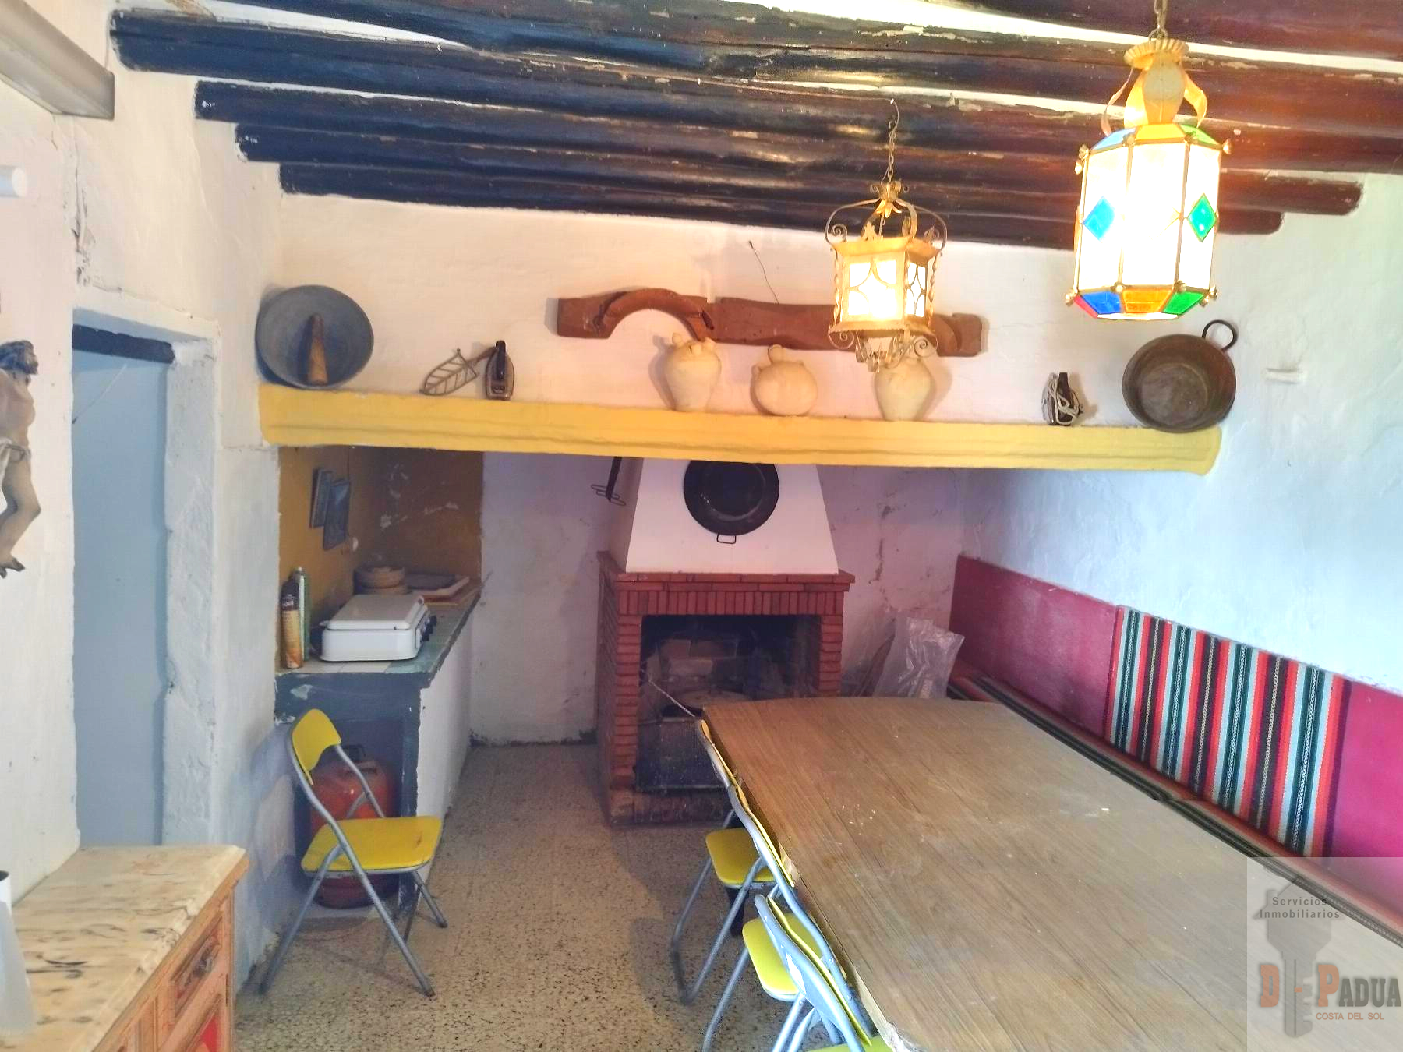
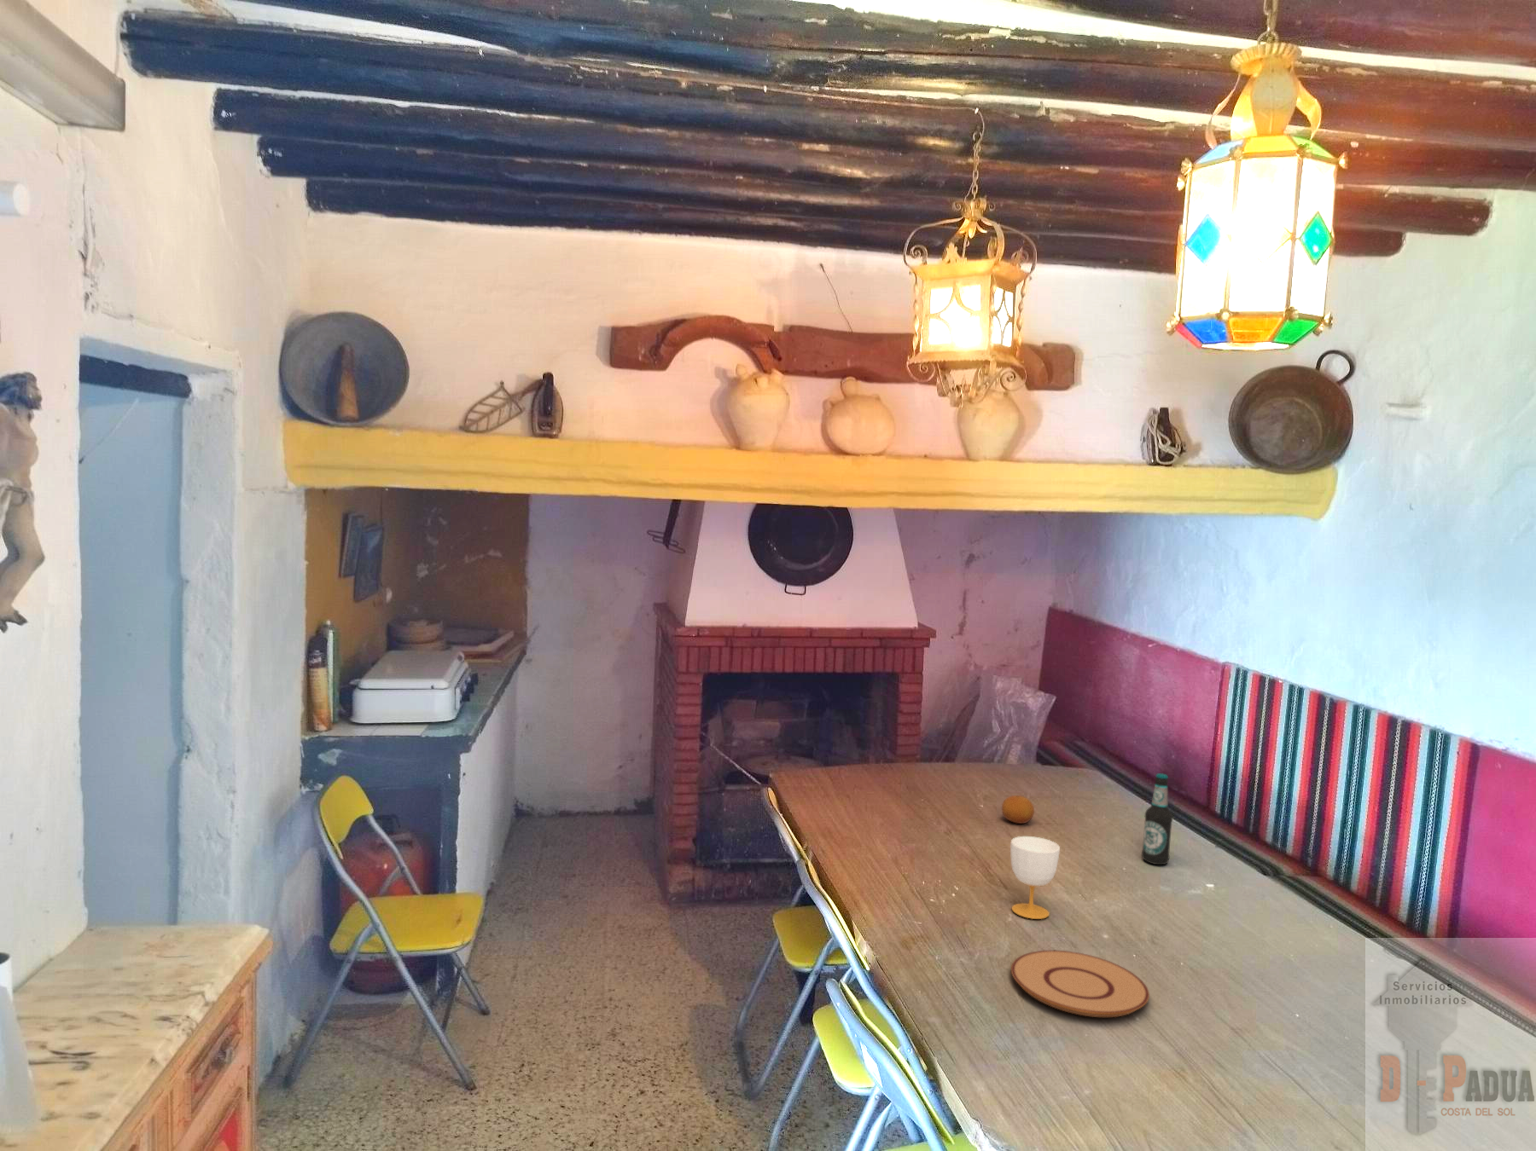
+ plate [1010,950,1150,1018]
+ bottle [1141,773,1173,866]
+ cup [1010,835,1061,920]
+ fruit [1001,794,1035,825]
